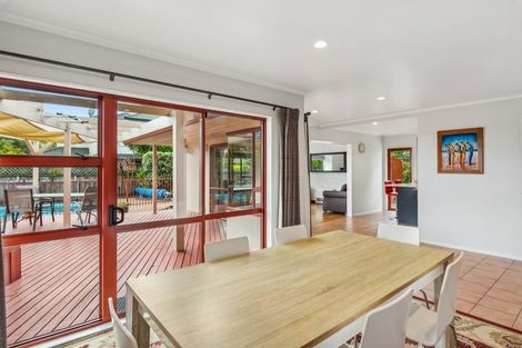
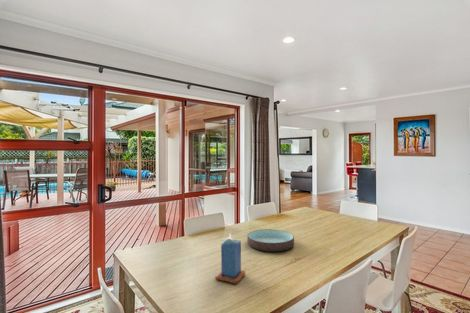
+ candle [214,232,246,285]
+ bowl [246,228,295,253]
